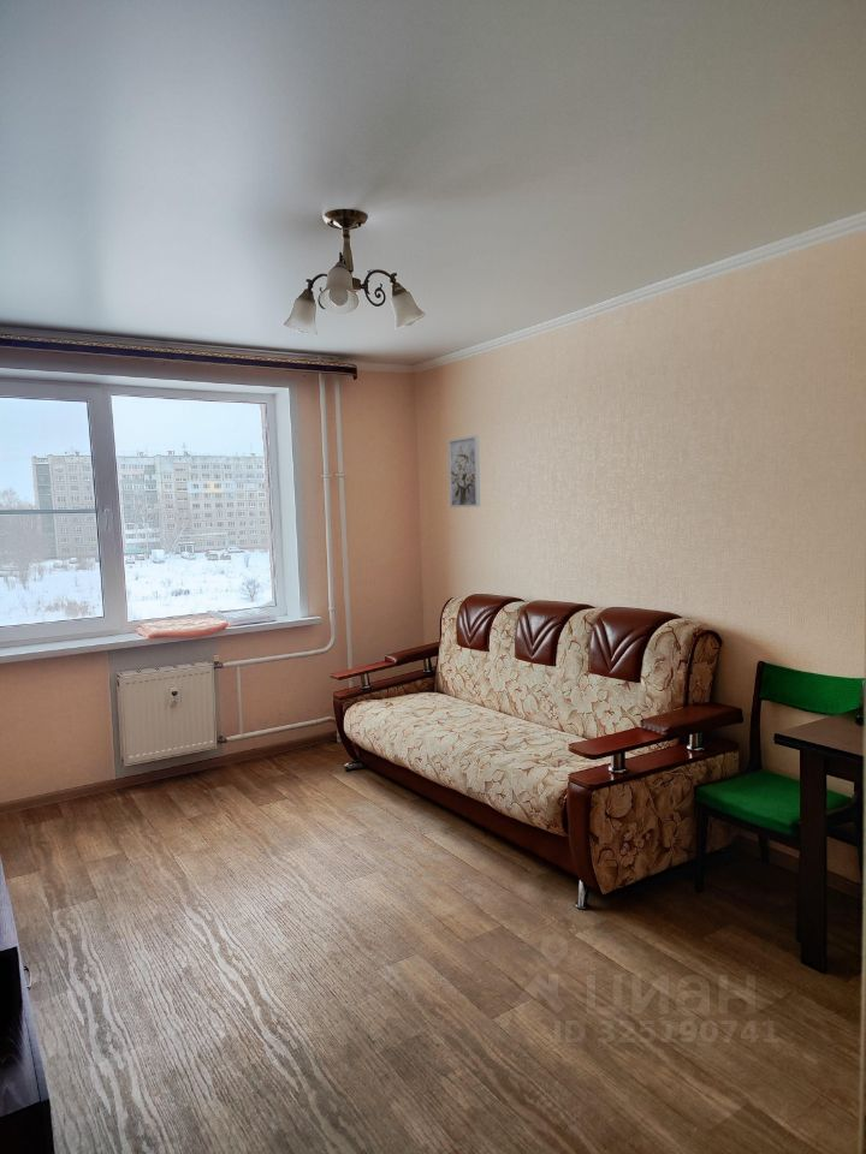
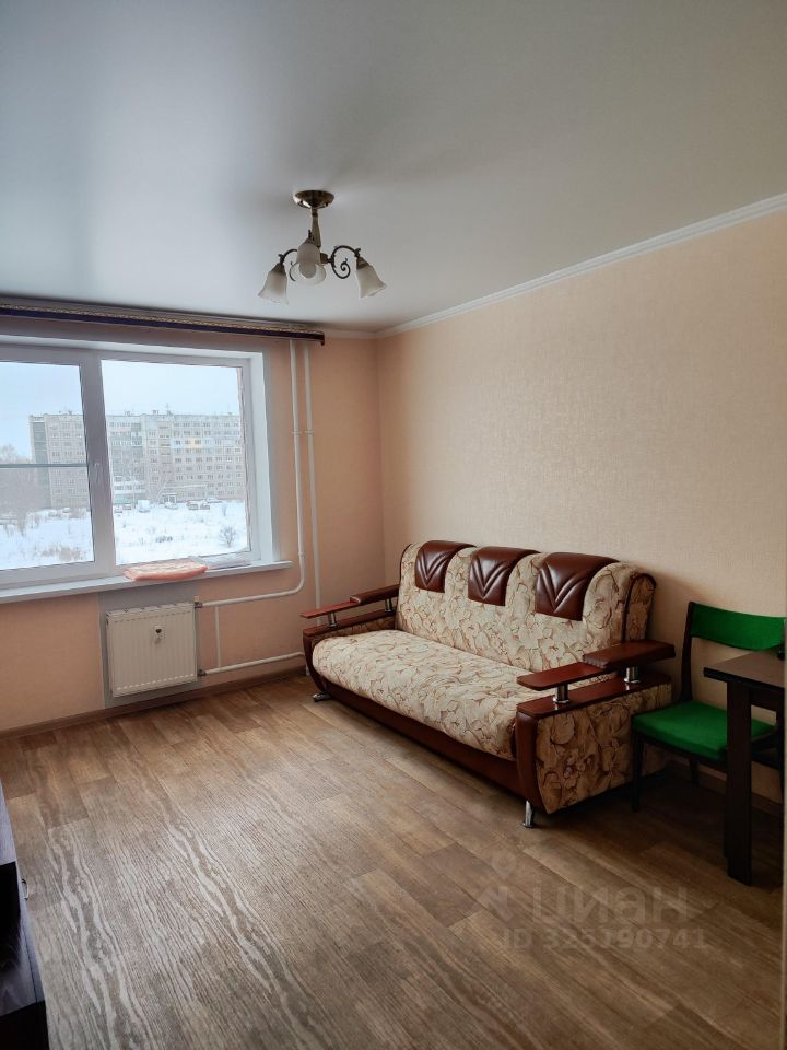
- wall art [447,434,481,508]
